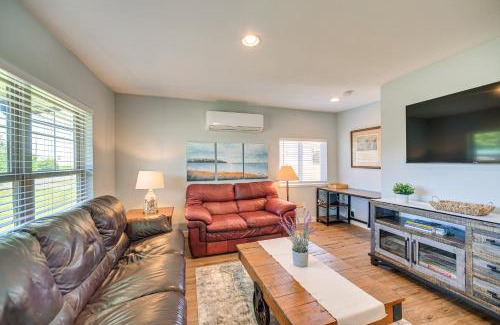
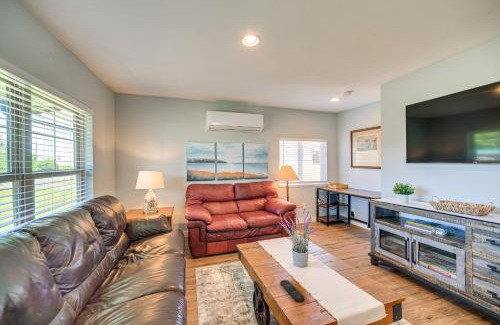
+ remote control [279,279,305,303]
